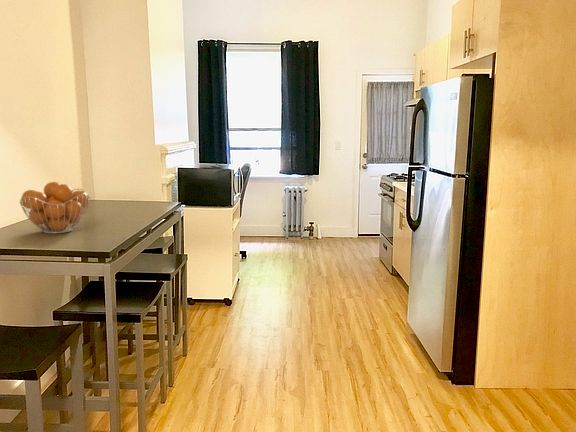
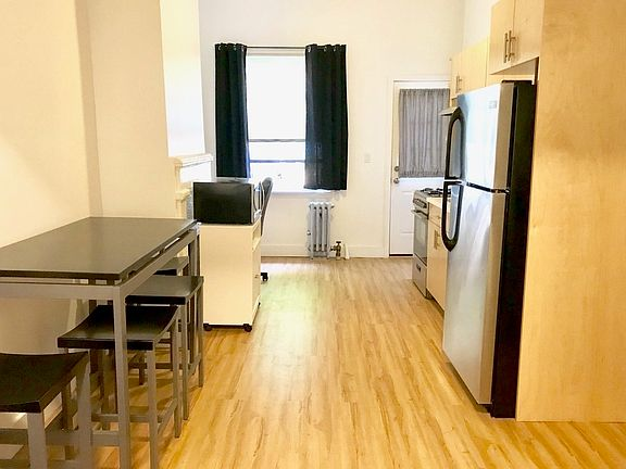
- fruit basket [19,181,92,235]
